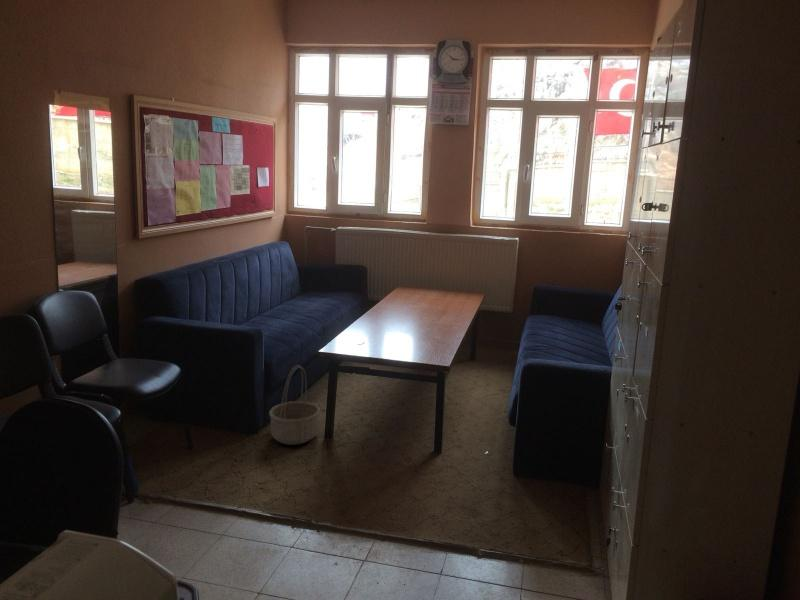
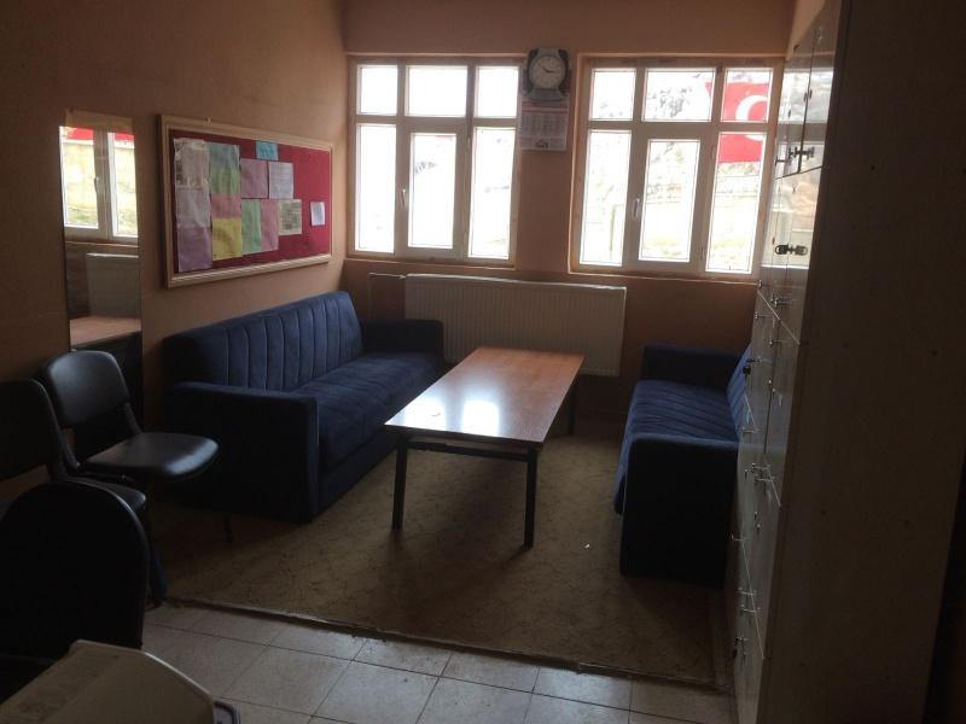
- basket [268,364,321,446]
